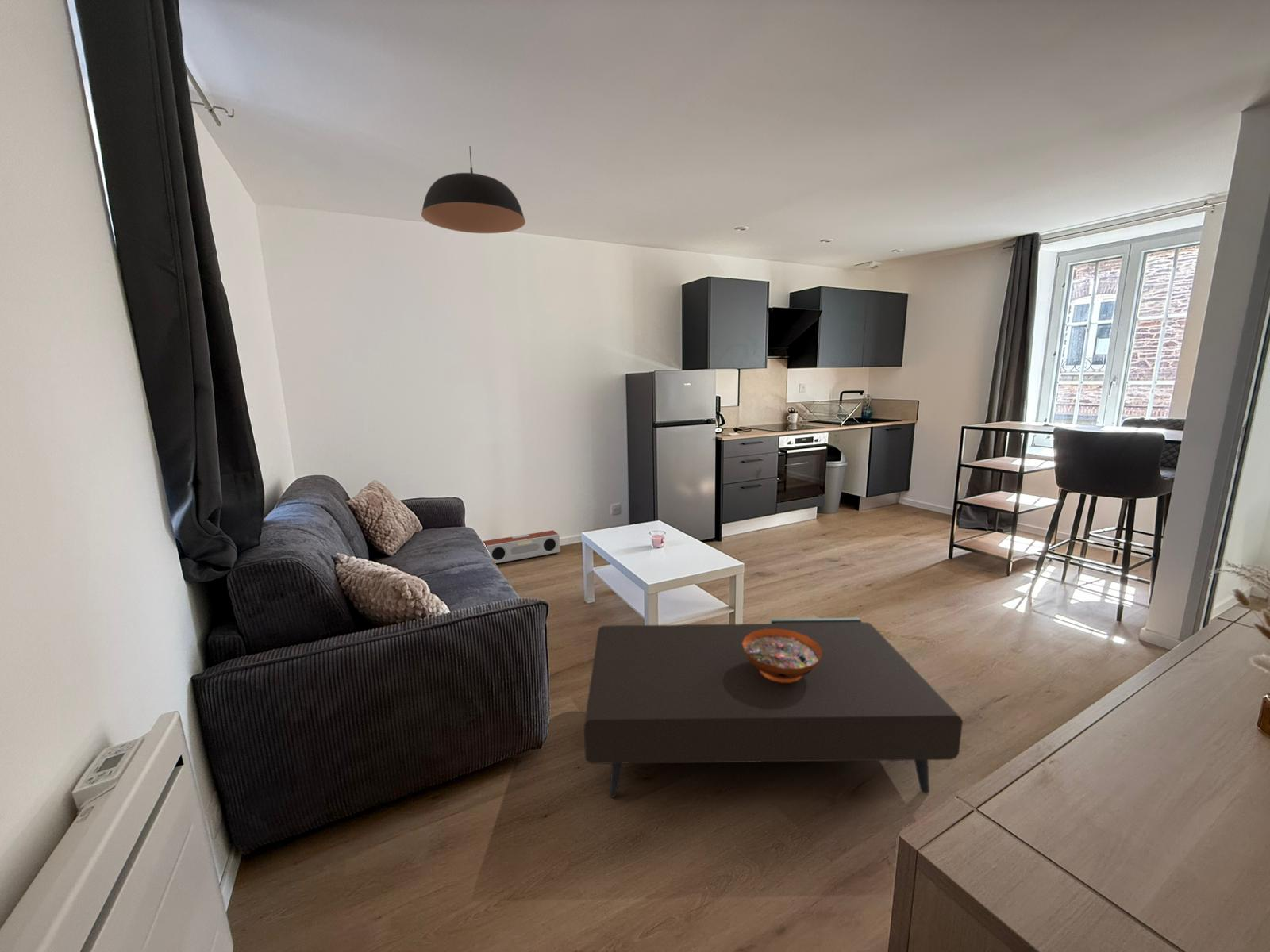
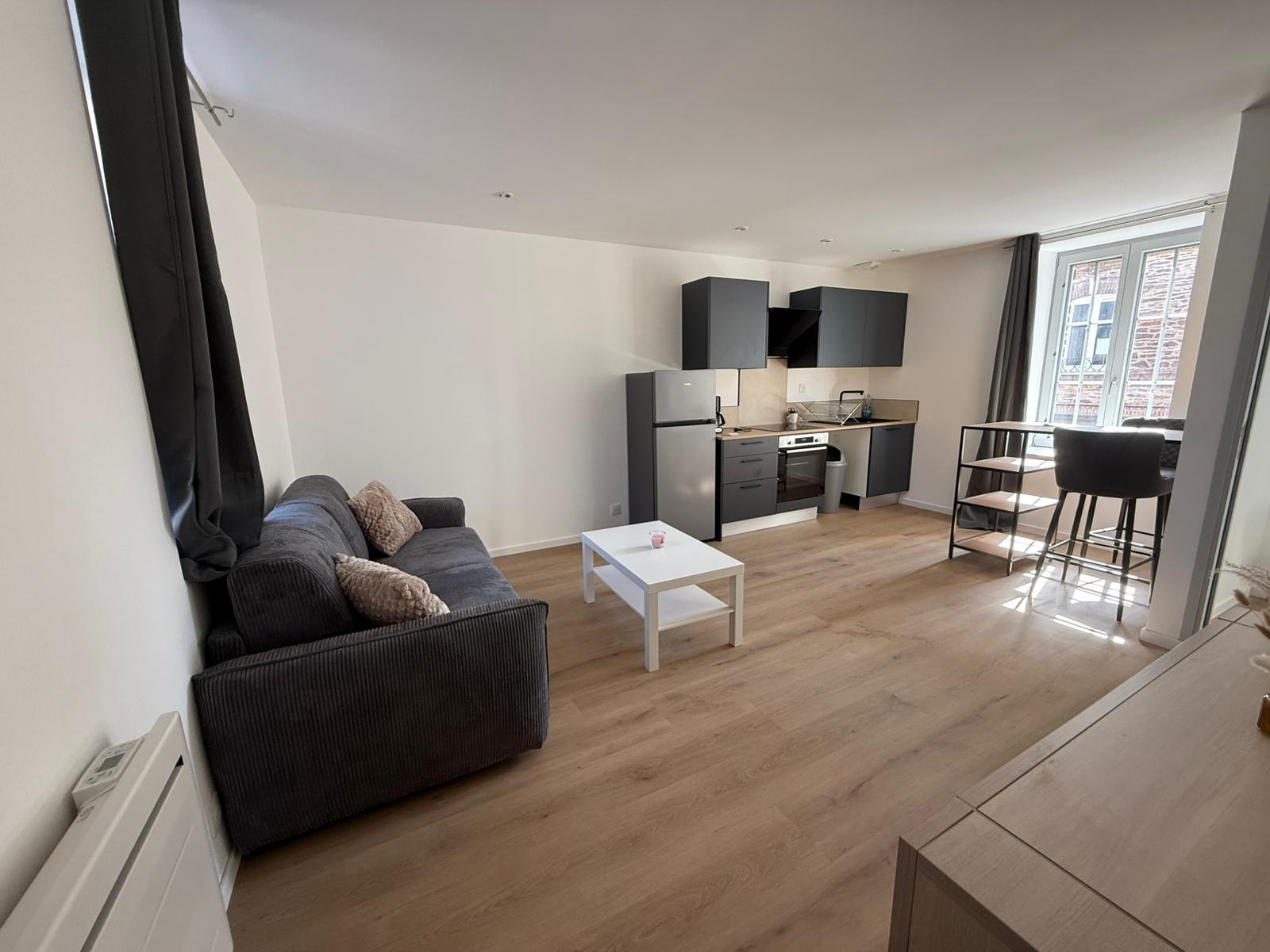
- decorative bowl [742,629,822,682]
- coffee table [583,617,964,798]
- speaker [483,530,561,564]
- pendant light [421,145,526,234]
